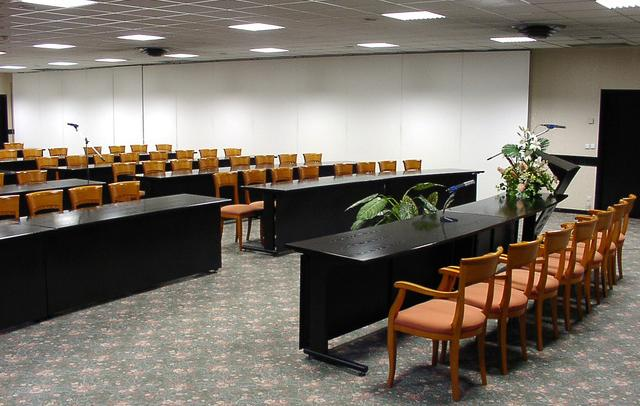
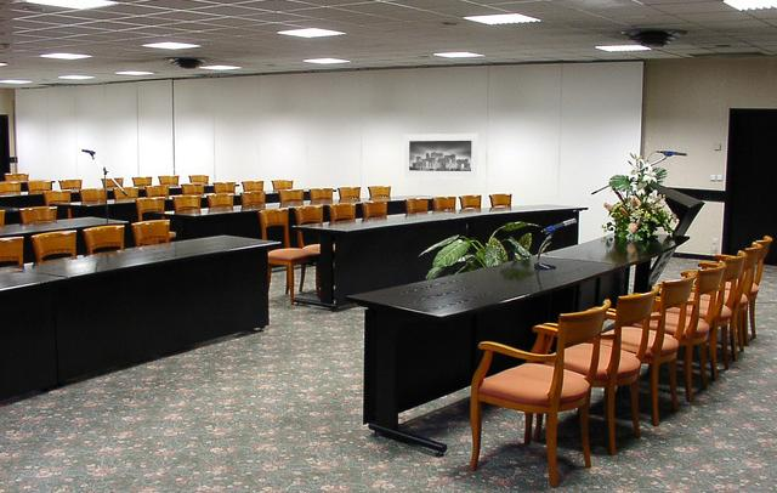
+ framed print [403,132,480,180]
